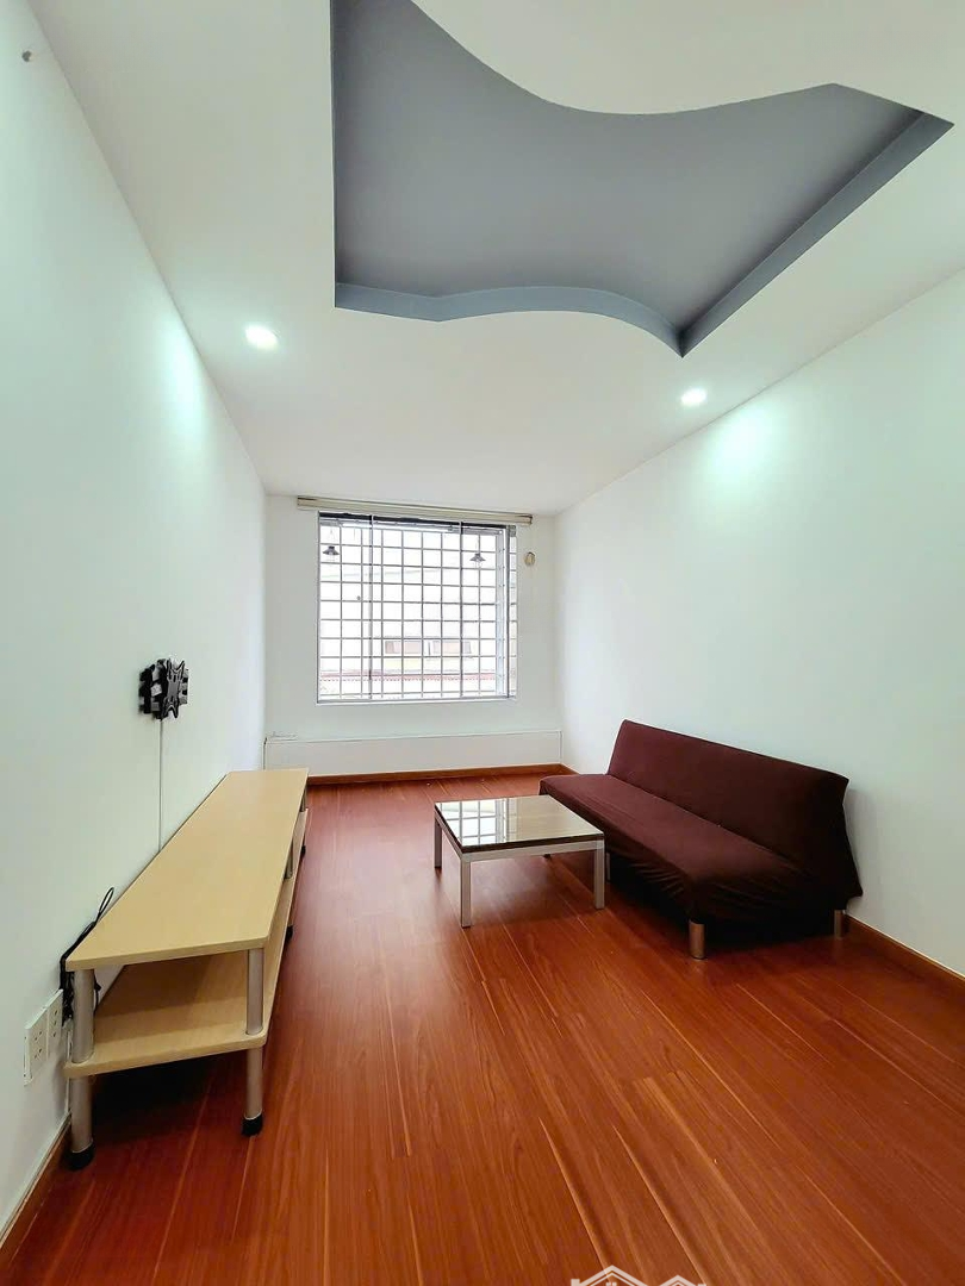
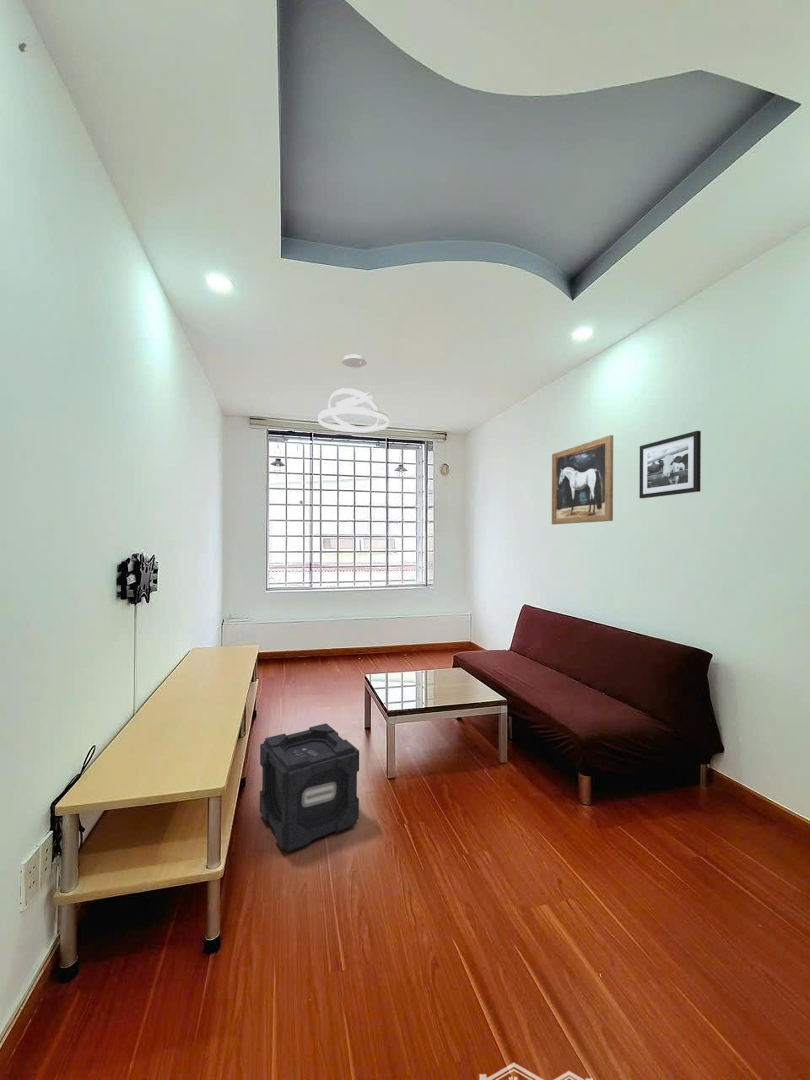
+ picture frame [638,430,702,499]
+ storage crate [259,722,360,854]
+ pendant light [318,354,390,433]
+ wall art [551,434,614,525]
